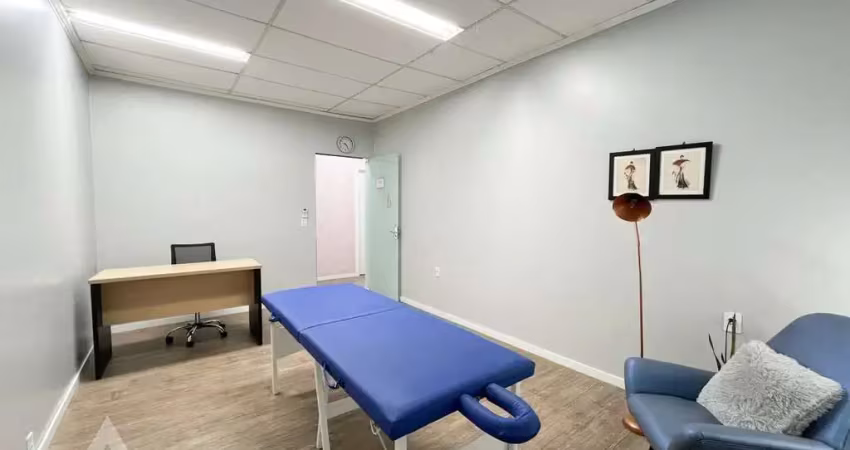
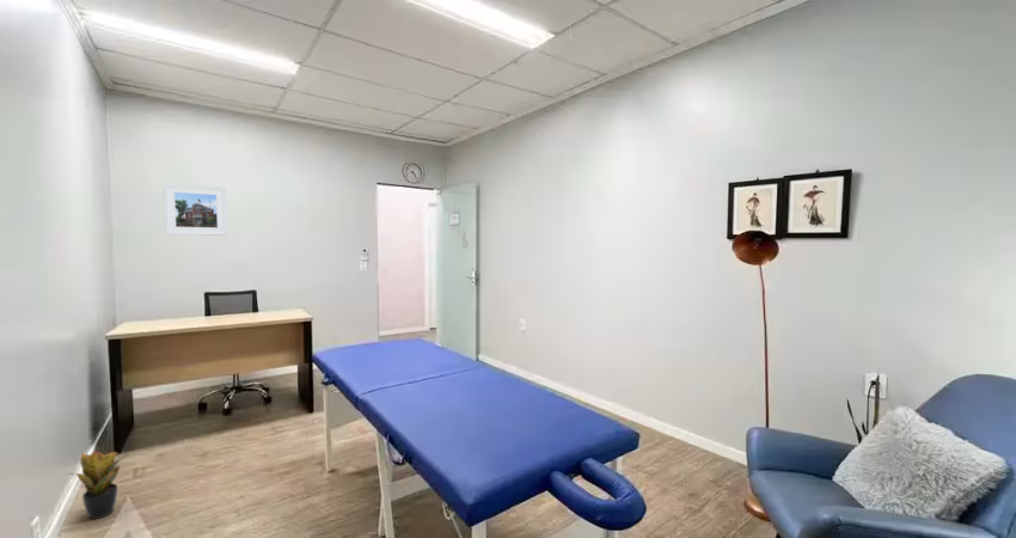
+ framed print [163,182,228,237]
+ potted plant [67,450,130,520]
